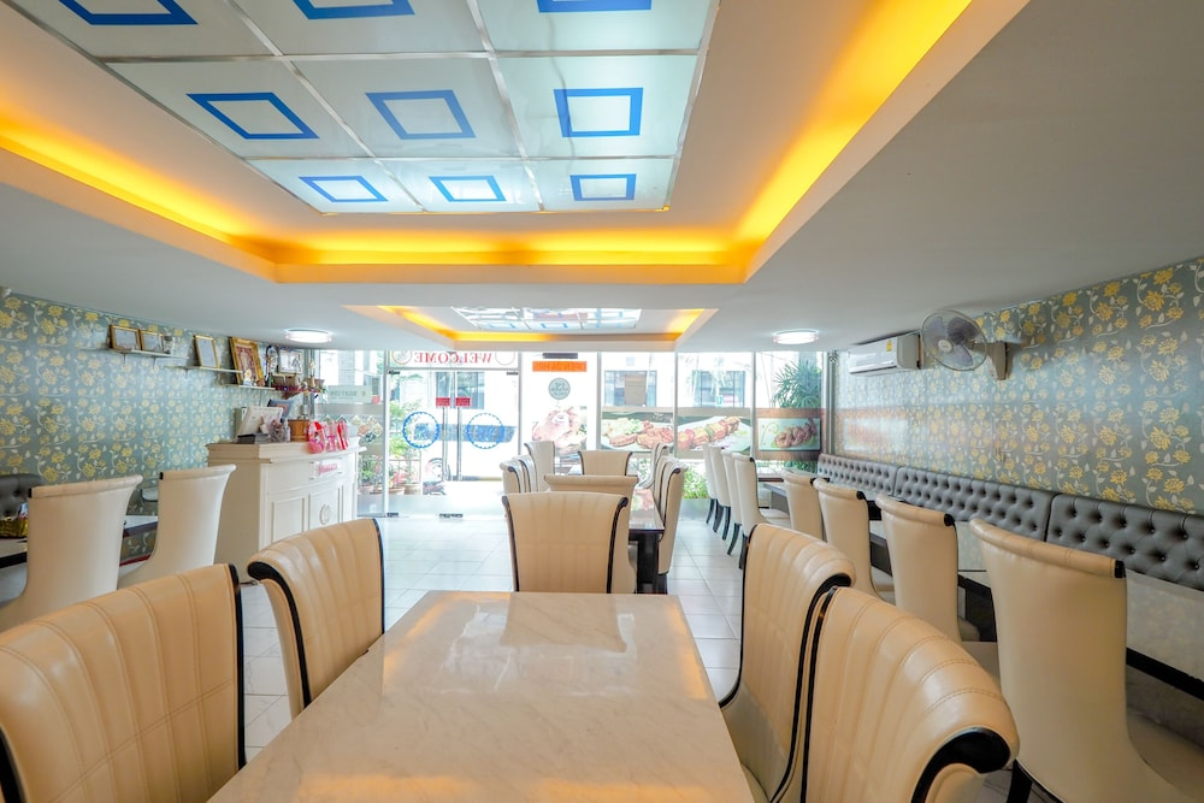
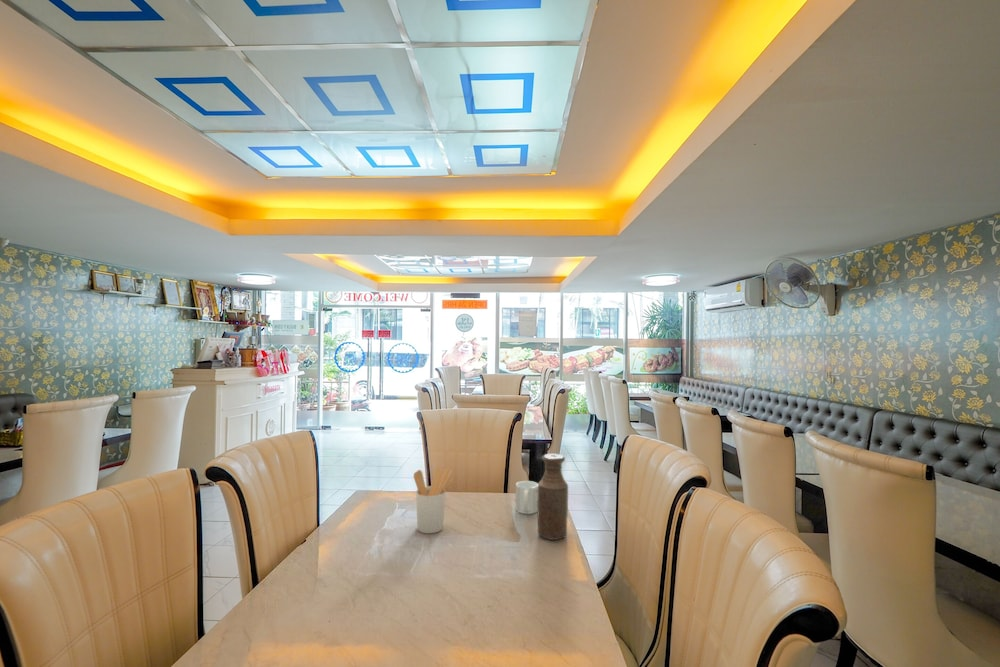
+ bottle [537,453,569,541]
+ mug [515,480,538,515]
+ utensil holder [413,466,453,534]
